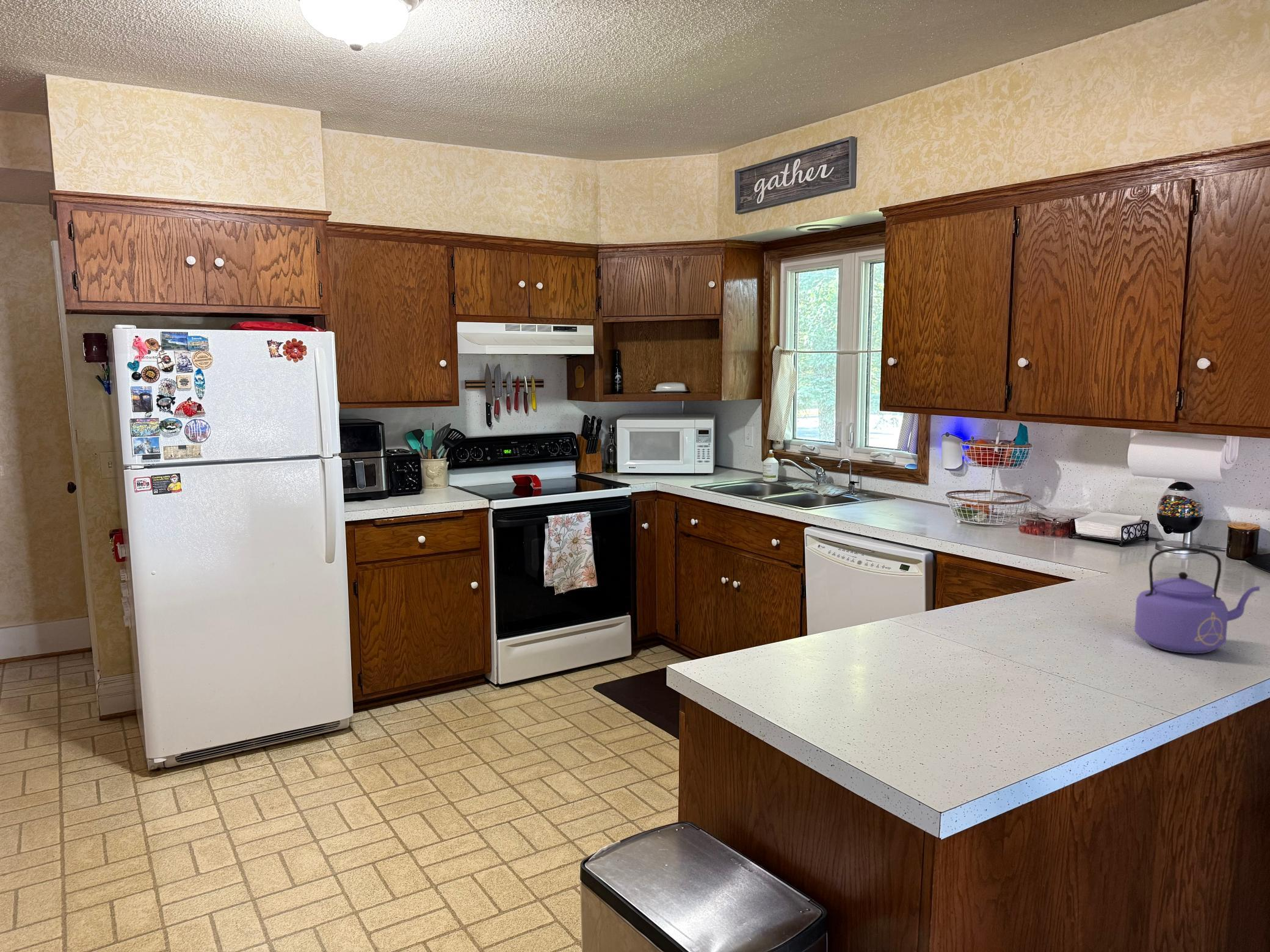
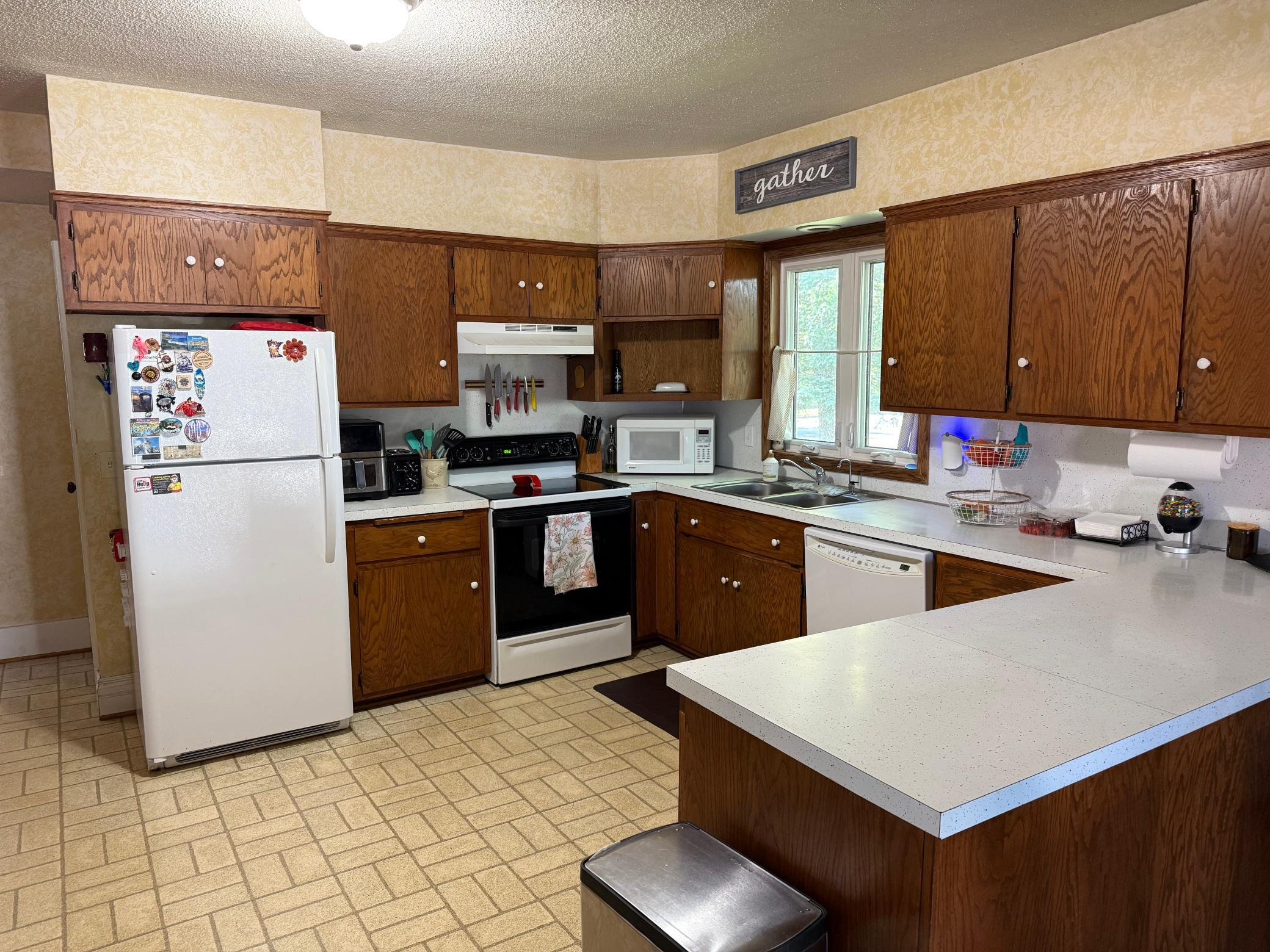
- kettle [1134,547,1261,655]
